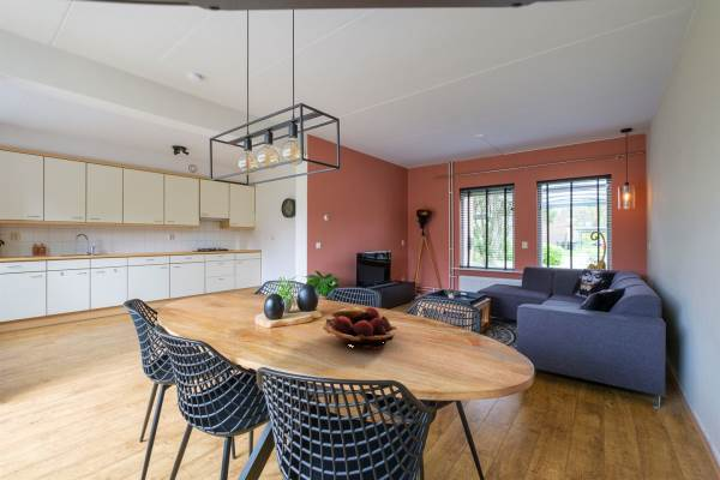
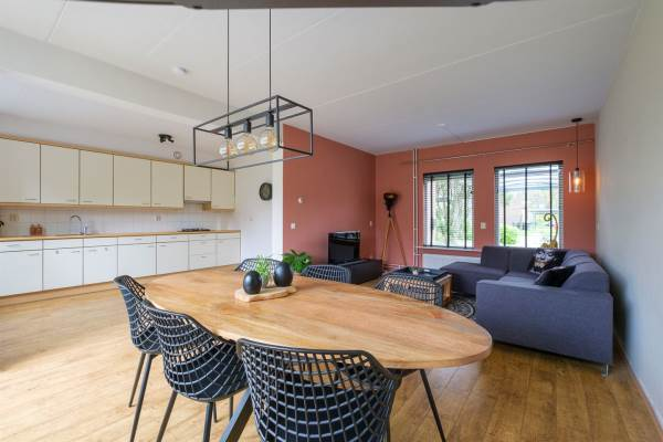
- fruit basket [322,306,398,350]
